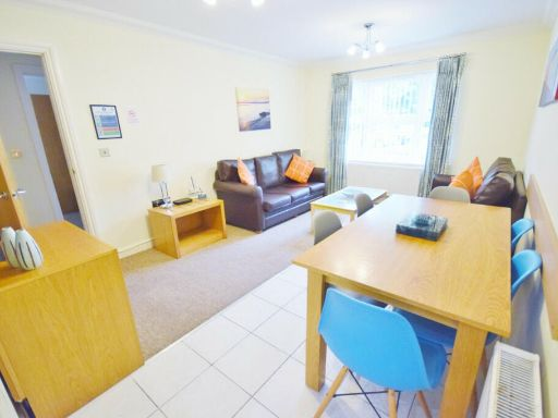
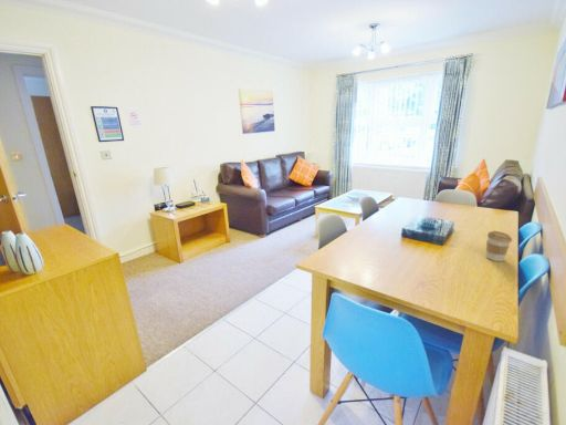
+ coffee cup [485,230,513,262]
